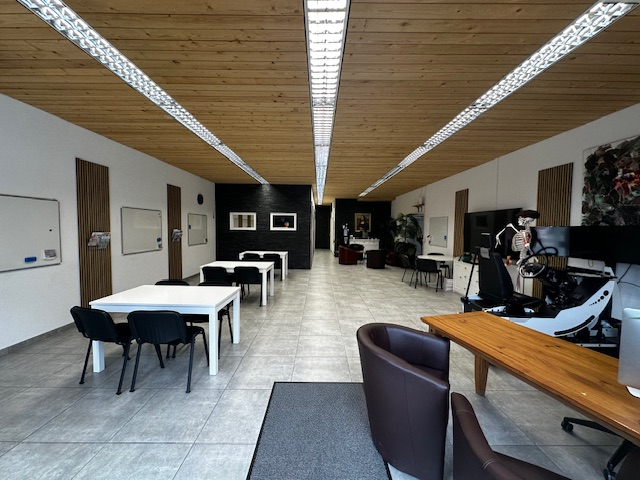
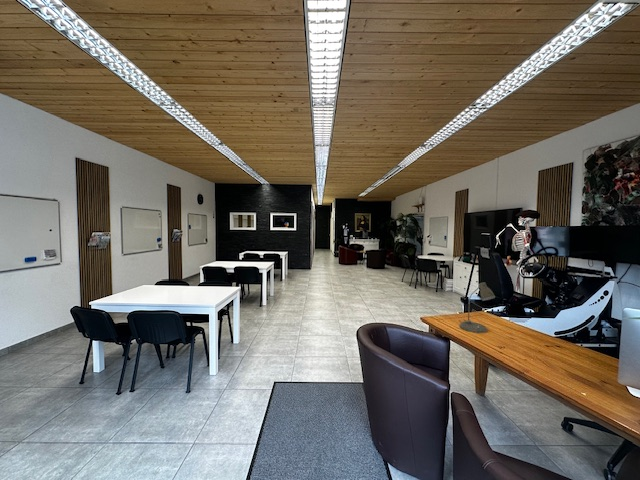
+ desk lamp [458,282,496,334]
